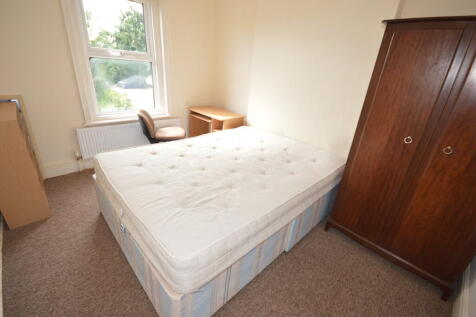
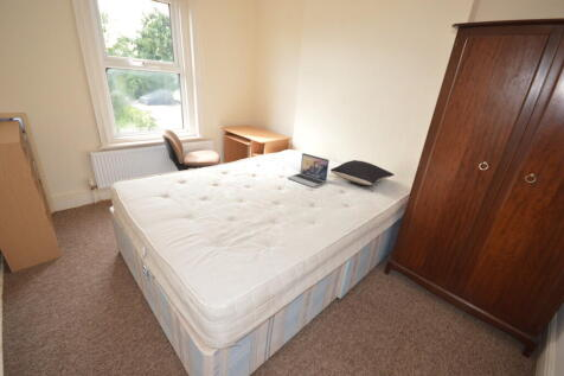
+ laptop [286,152,331,189]
+ pillow [329,159,396,186]
